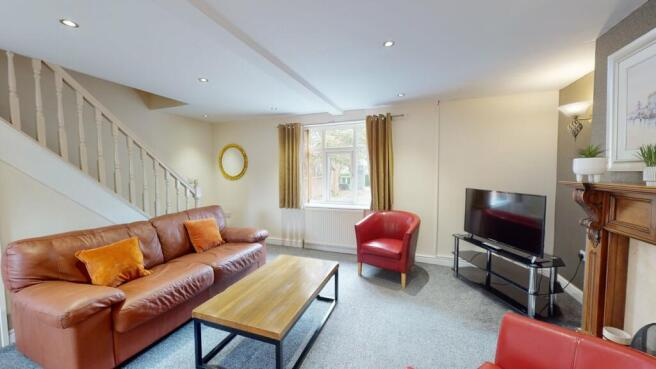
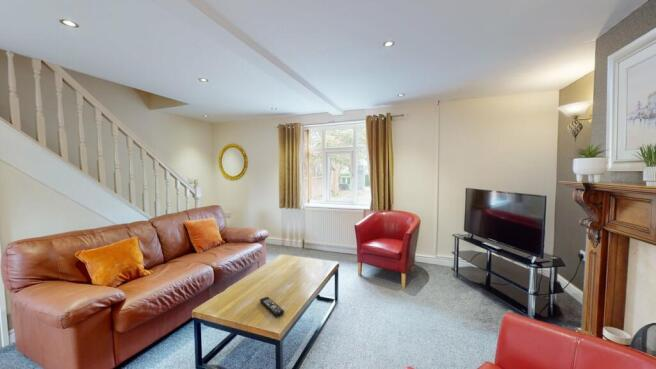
+ remote control [259,296,285,318]
